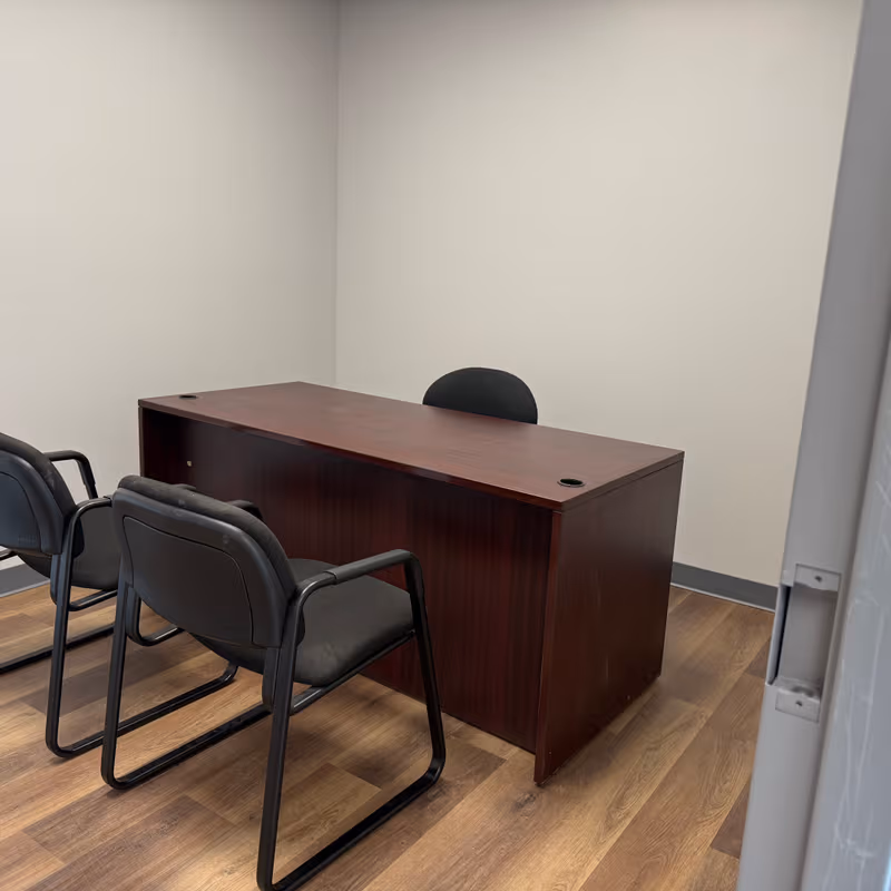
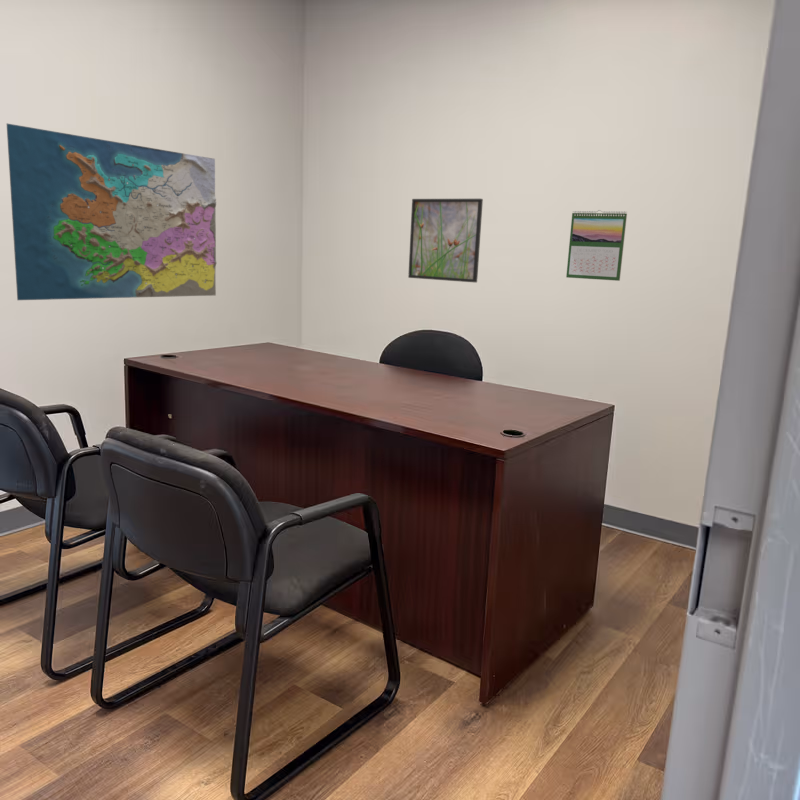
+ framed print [407,198,484,283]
+ calendar [565,209,628,282]
+ map [6,123,217,301]
